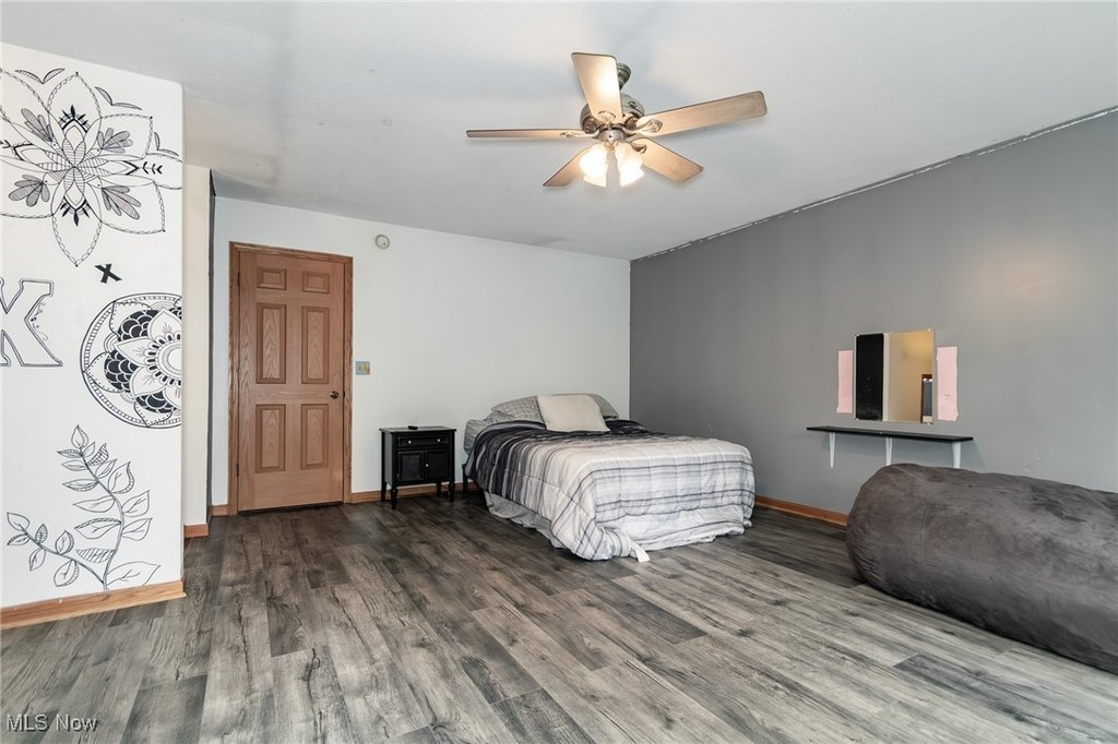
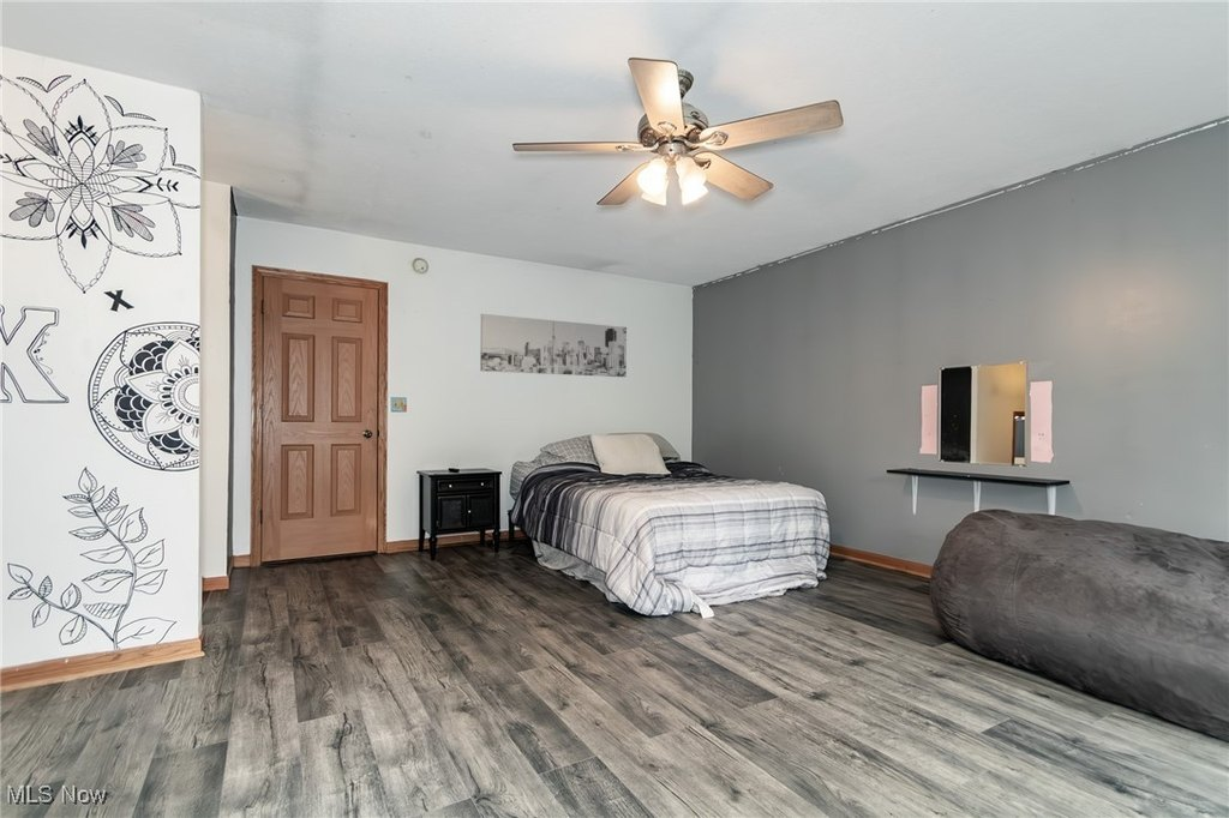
+ wall art [479,313,628,378]
